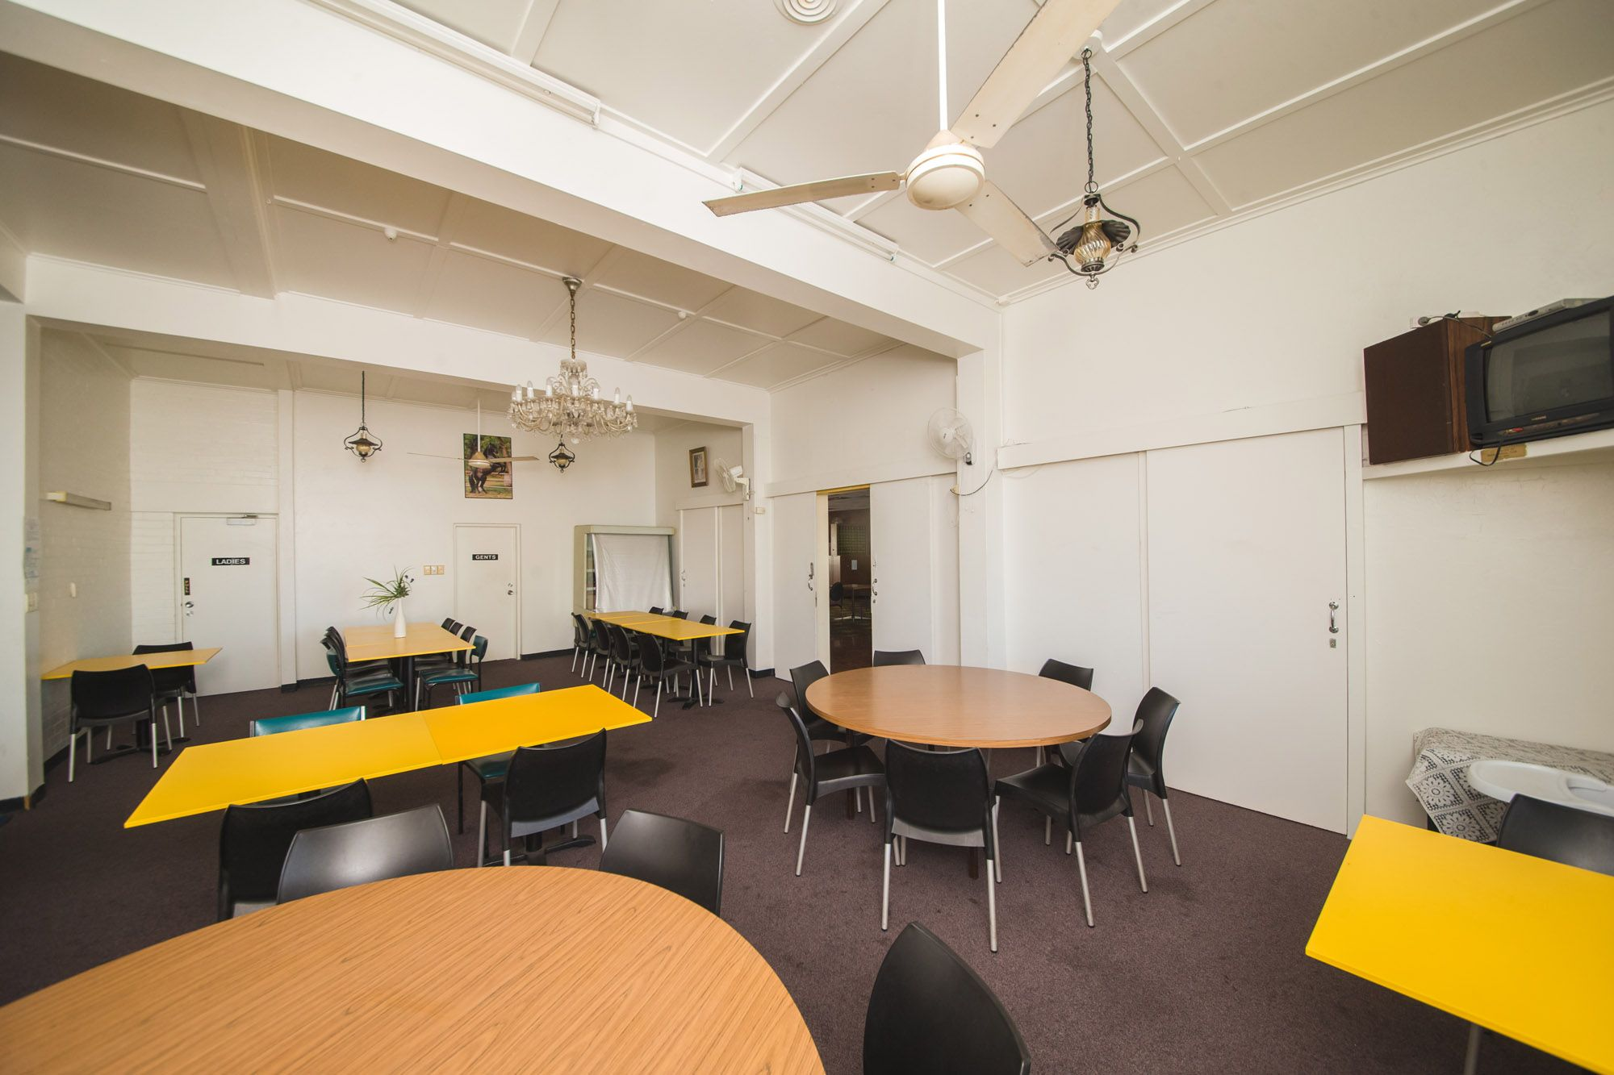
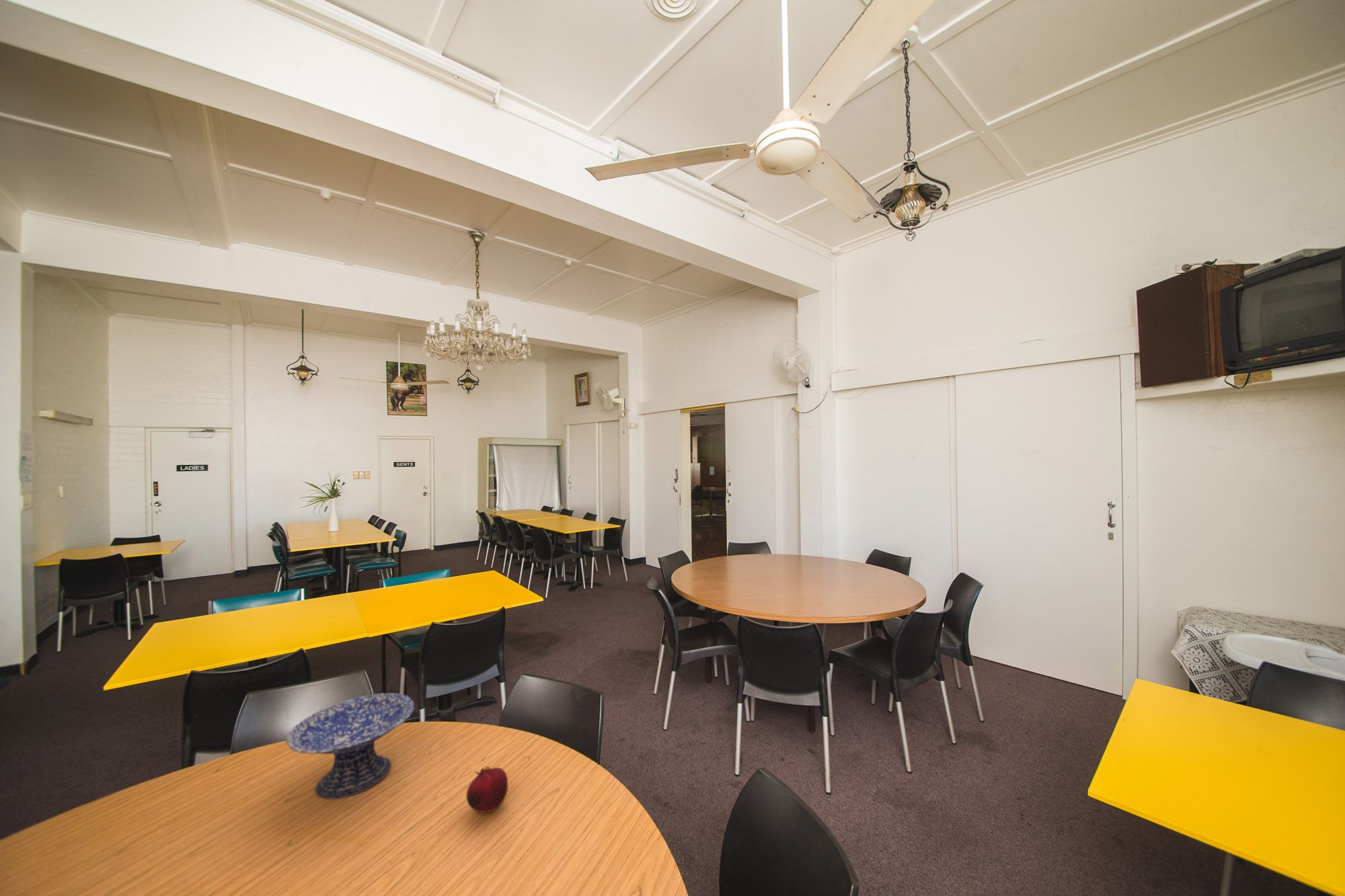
+ decorative bowl [286,692,415,800]
+ fruit [465,766,508,813]
